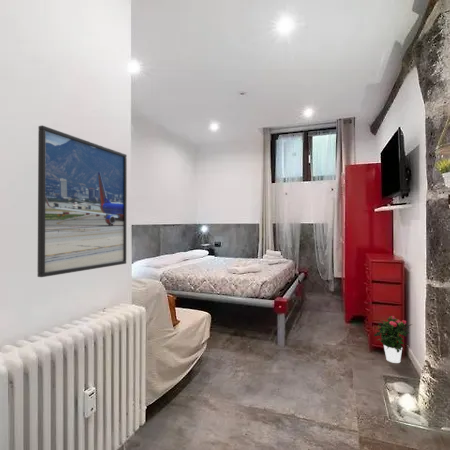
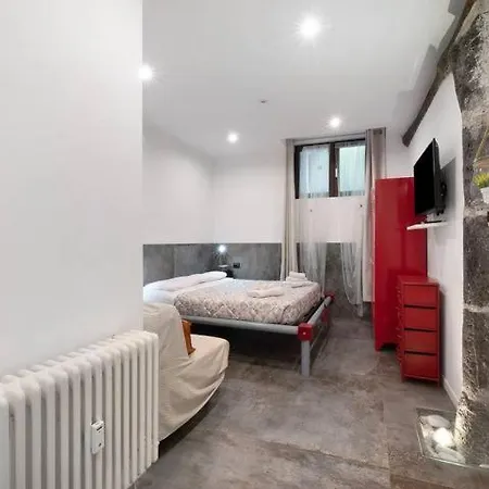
- potted flower [373,315,414,364]
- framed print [37,124,128,278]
